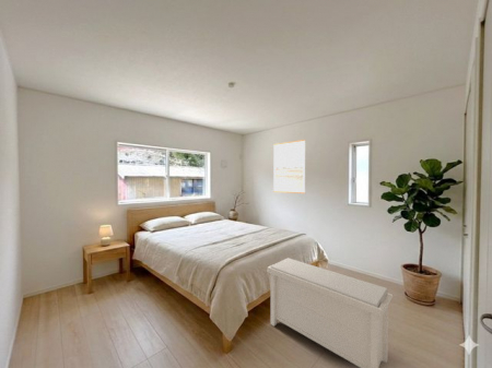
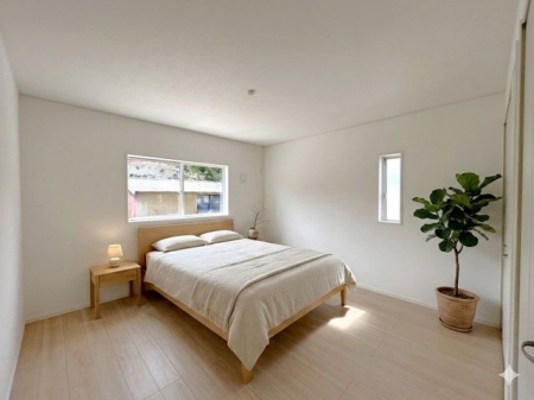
- bench [266,257,394,368]
- wall art [272,139,306,194]
